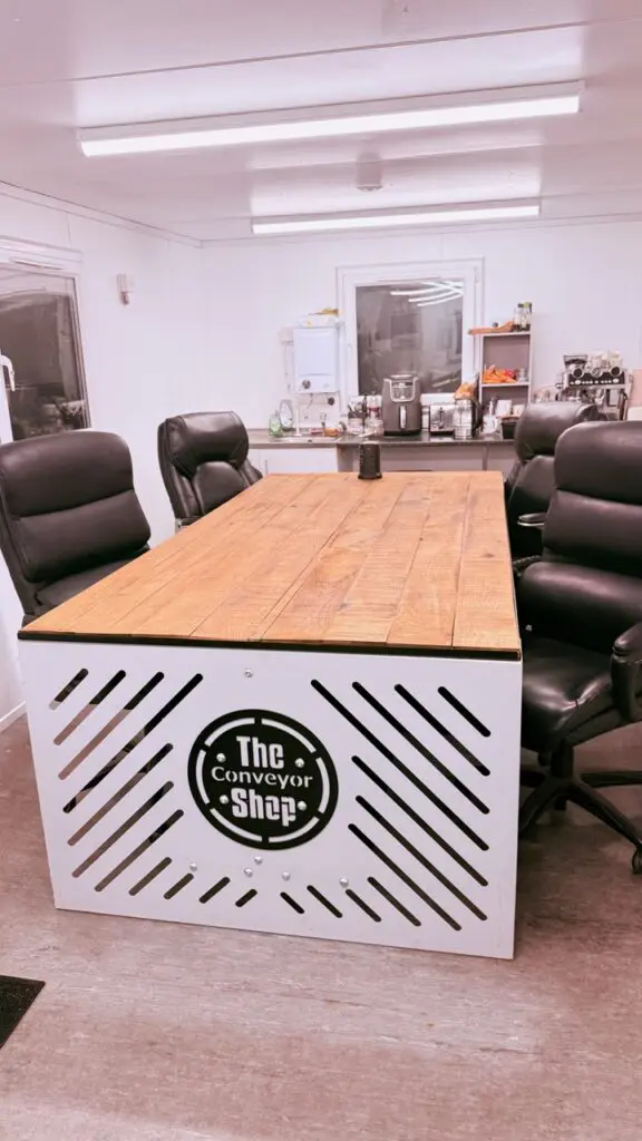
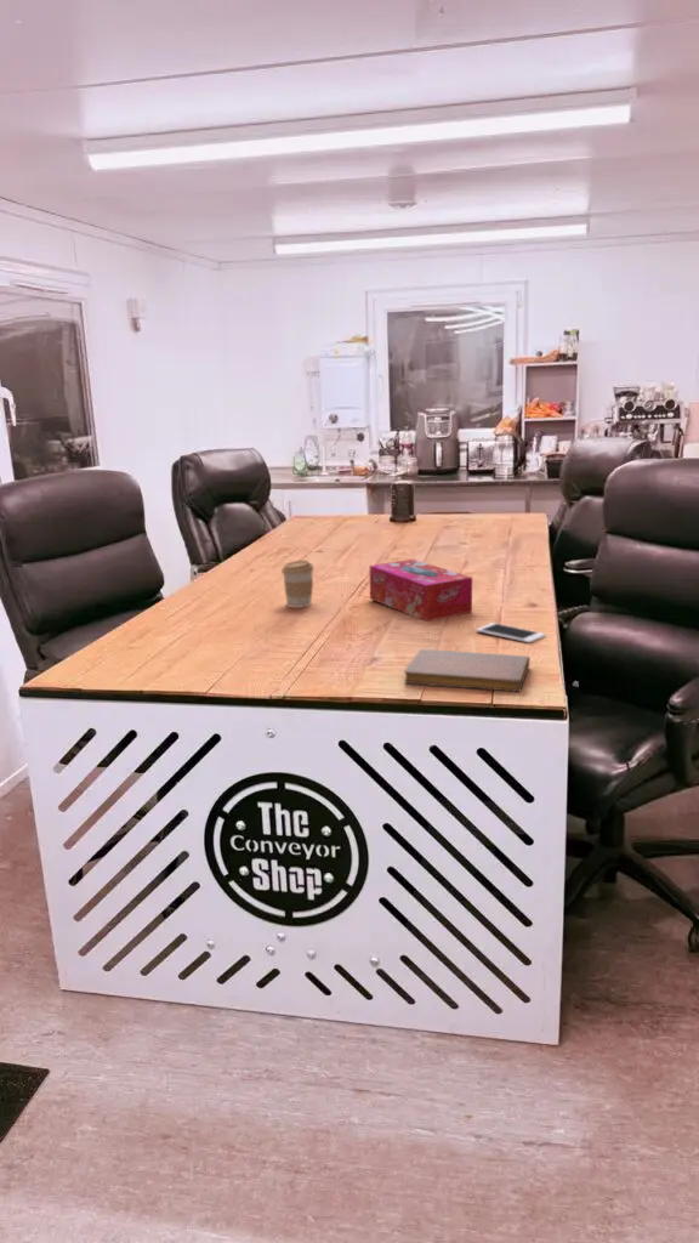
+ notebook [403,648,532,693]
+ coffee cup [280,560,316,609]
+ tissue box [369,558,473,623]
+ cell phone [474,622,547,645]
